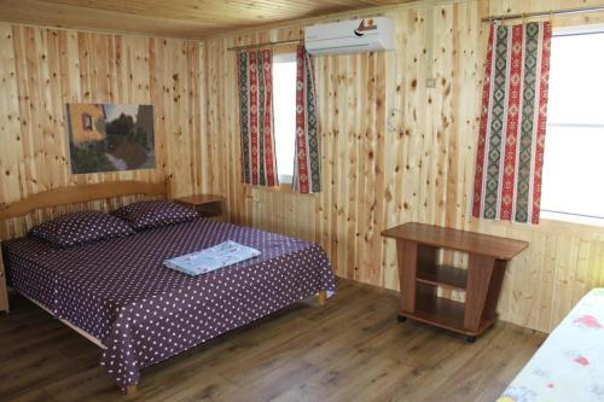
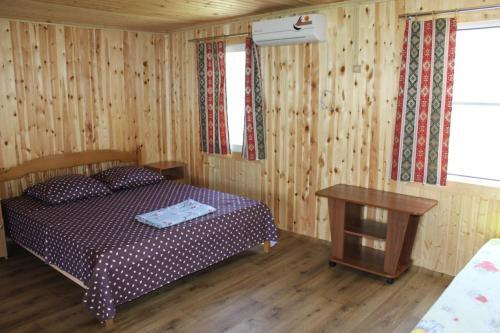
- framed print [63,101,158,176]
